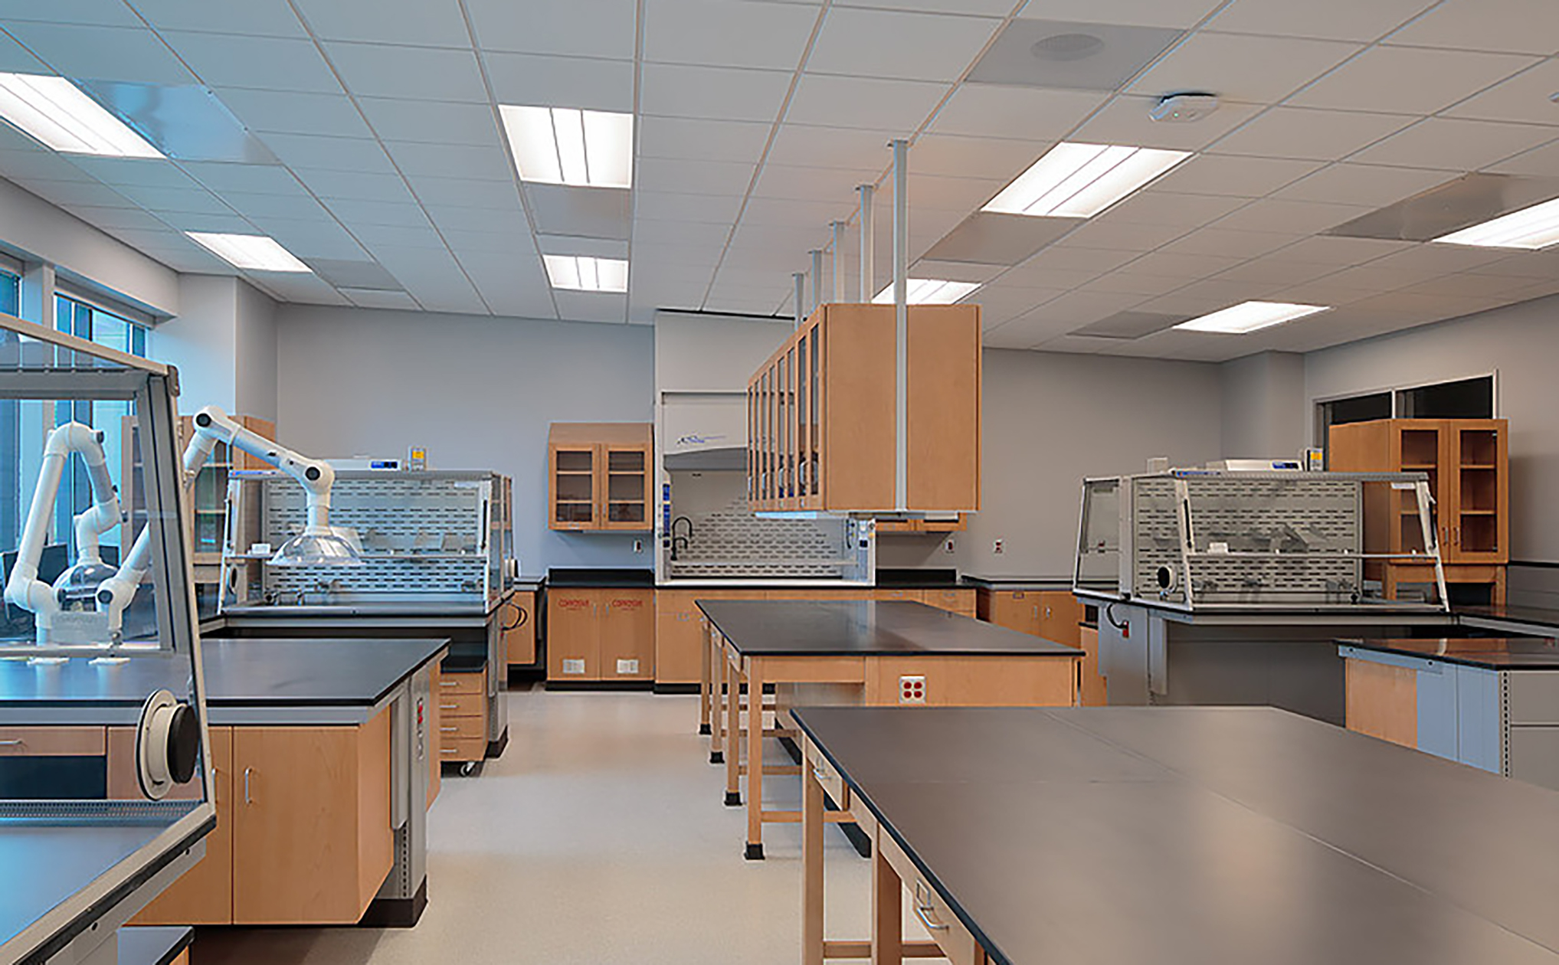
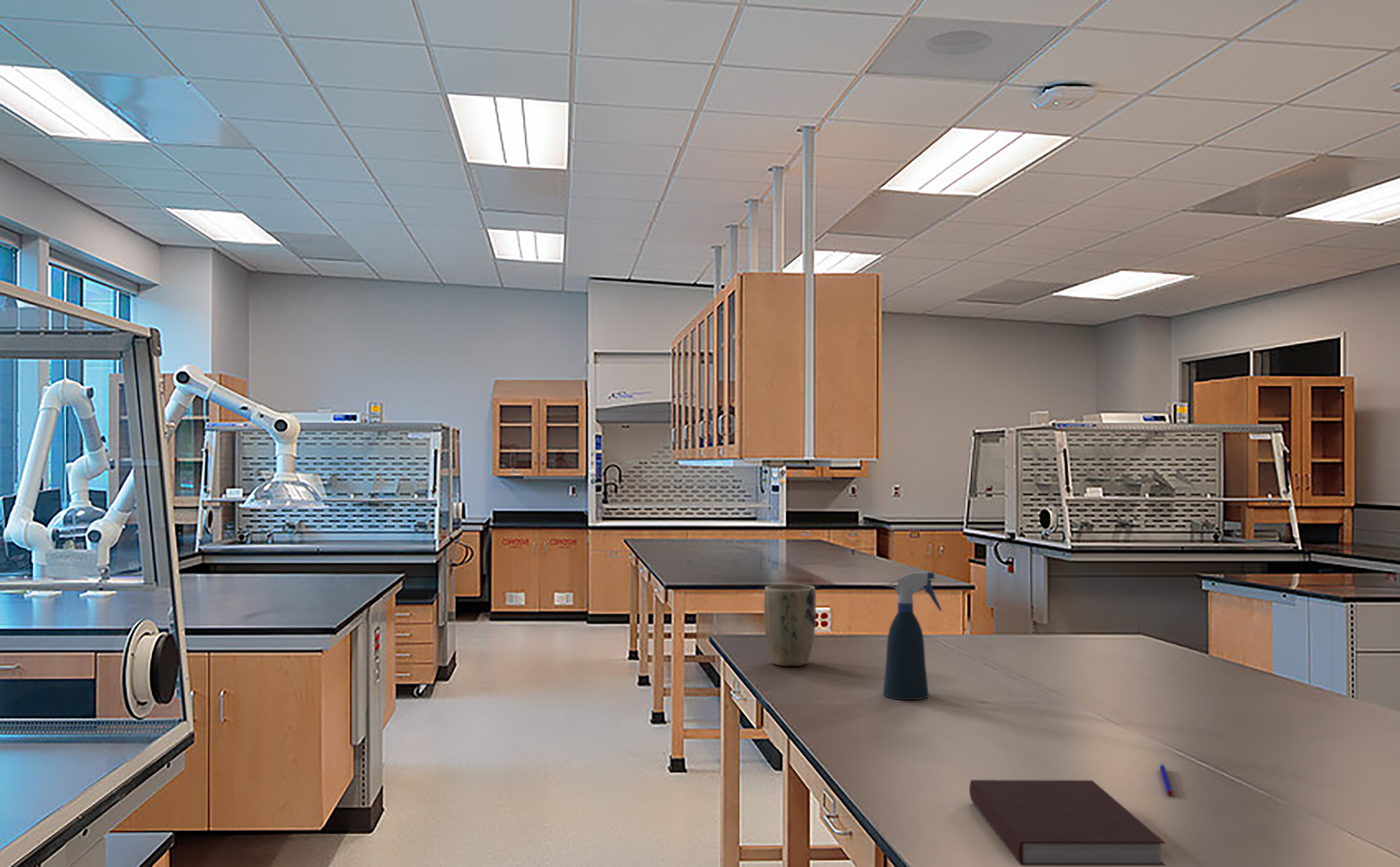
+ plant pot [763,584,817,667]
+ spray bottle [883,571,942,700]
+ notebook [969,779,1167,866]
+ pen [1159,762,1174,796]
